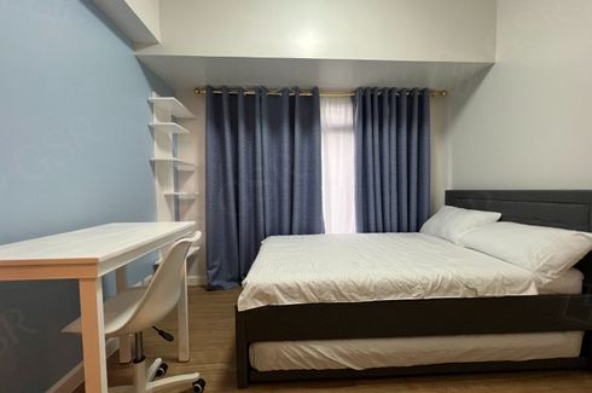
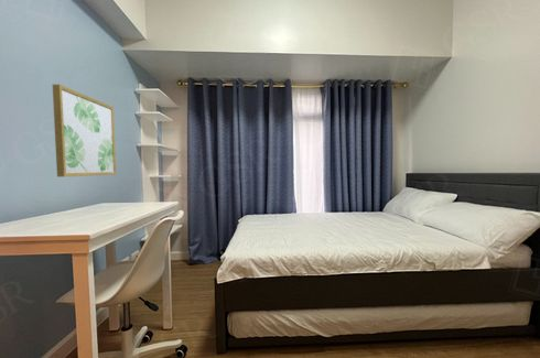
+ wall art [52,84,118,178]
